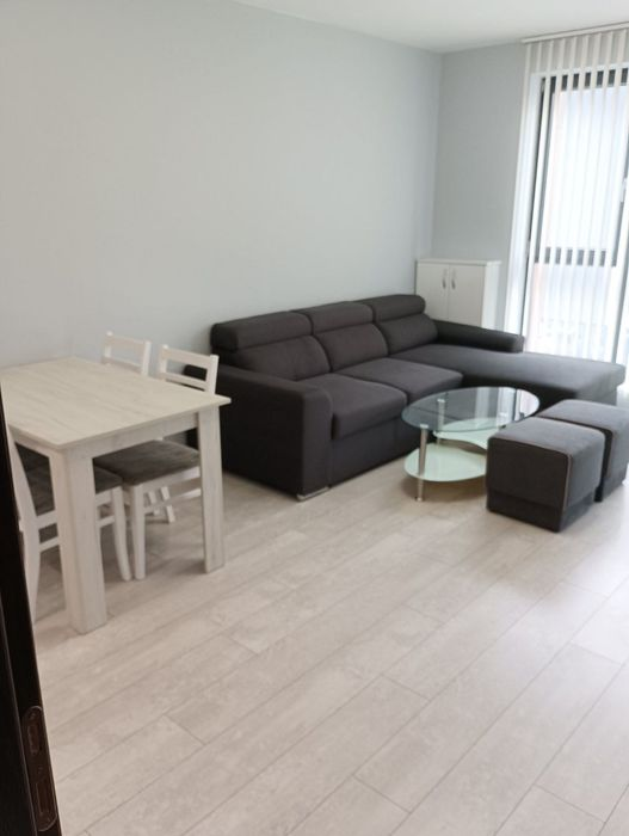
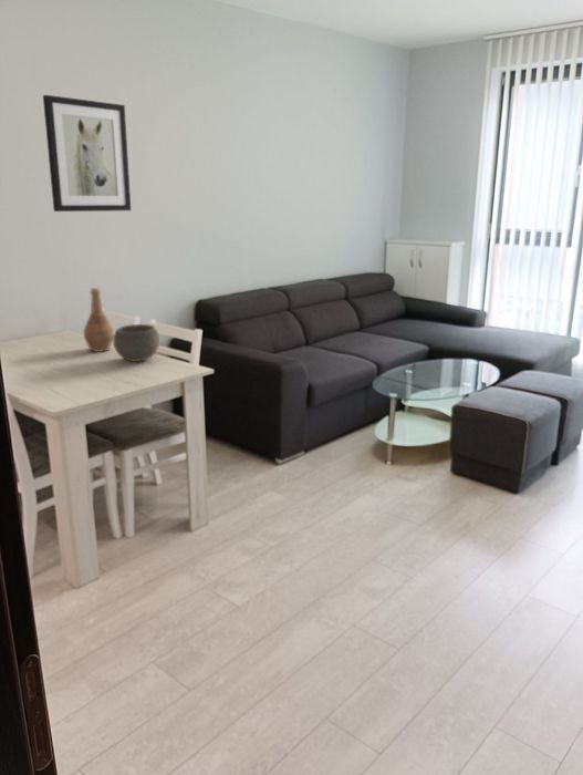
+ vase [83,287,115,353]
+ bowl [113,323,160,362]
+ wall art [42,94,132,213]
